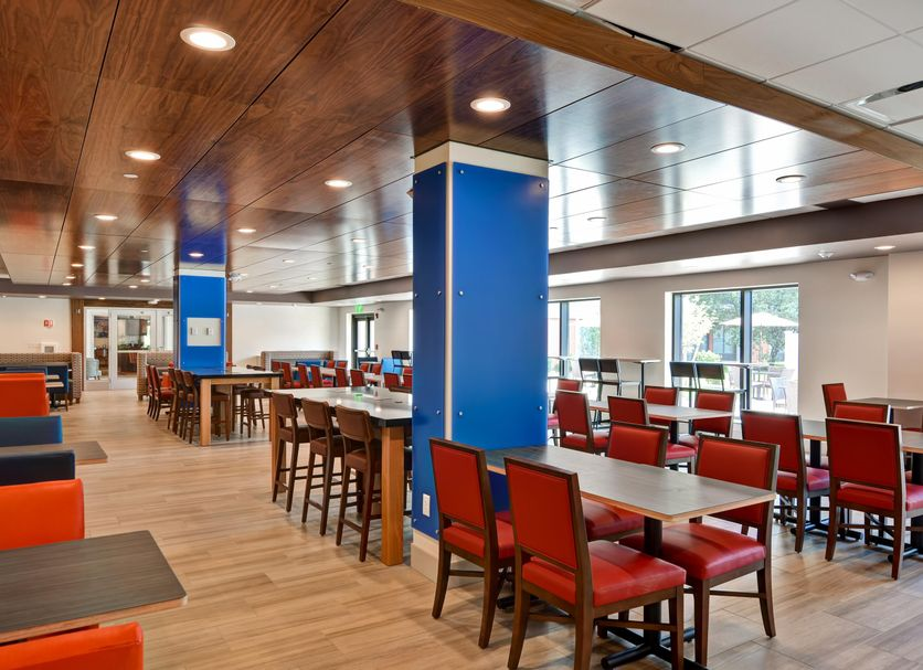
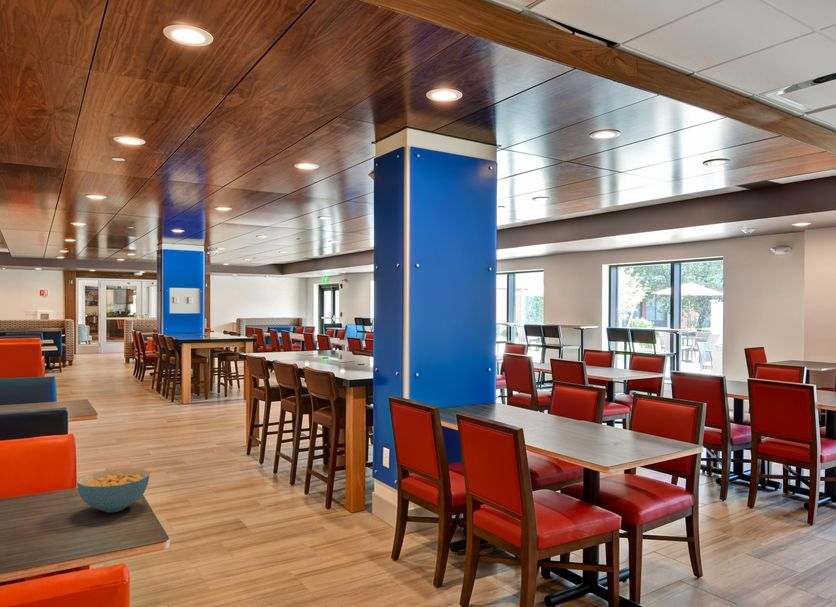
+ cereal bowl [76,467,151,513]
